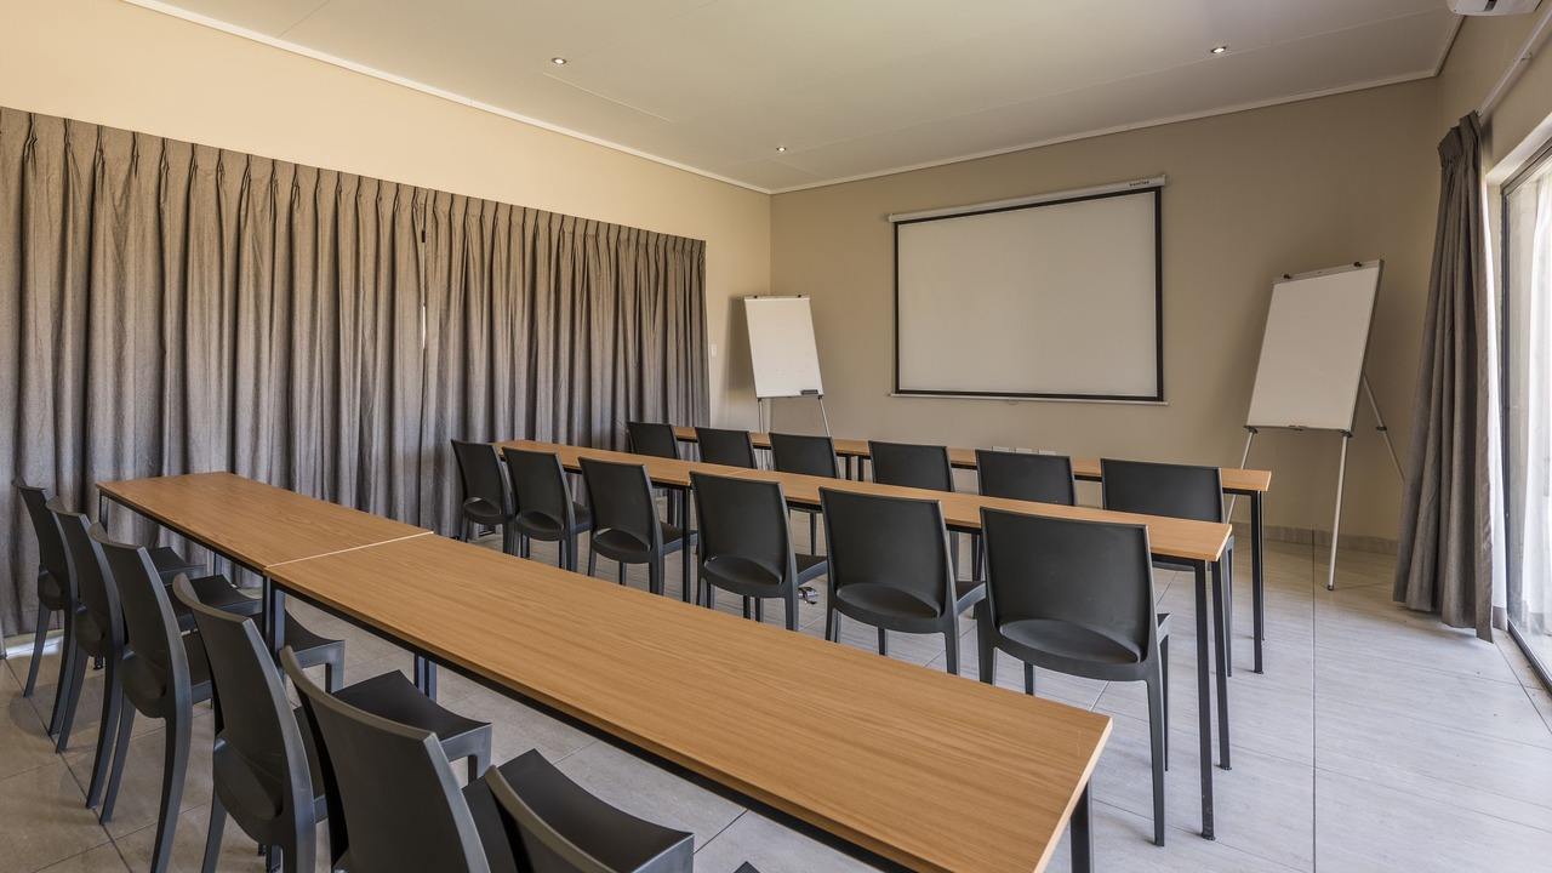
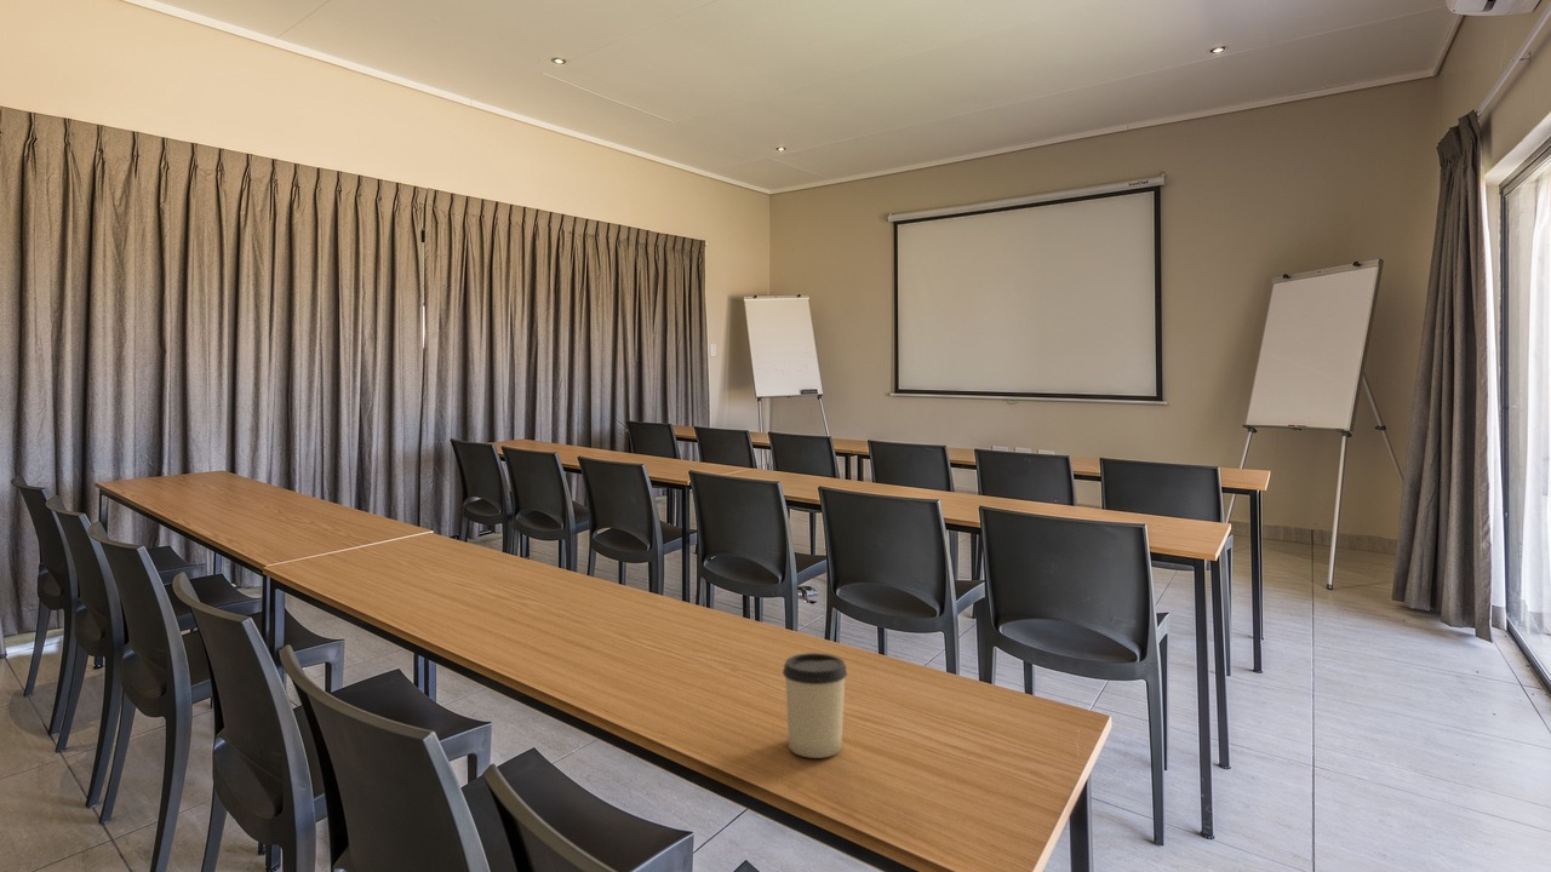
+ cup [782,652,848,759]
